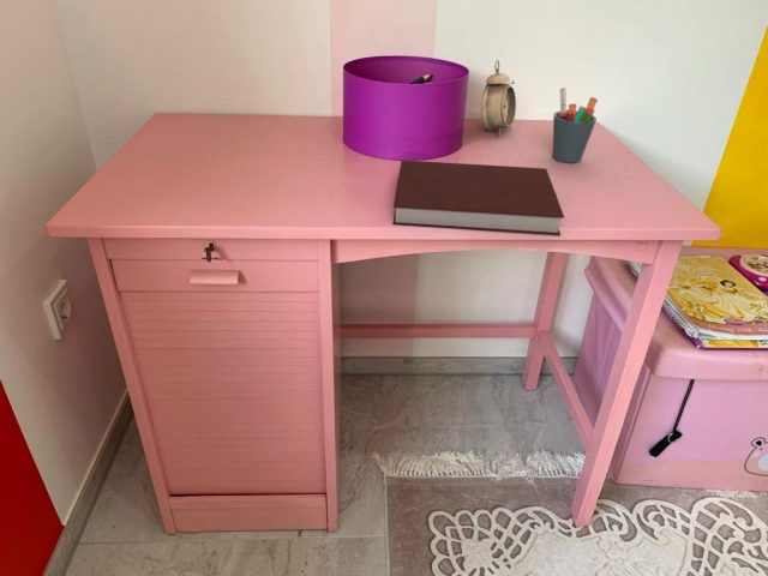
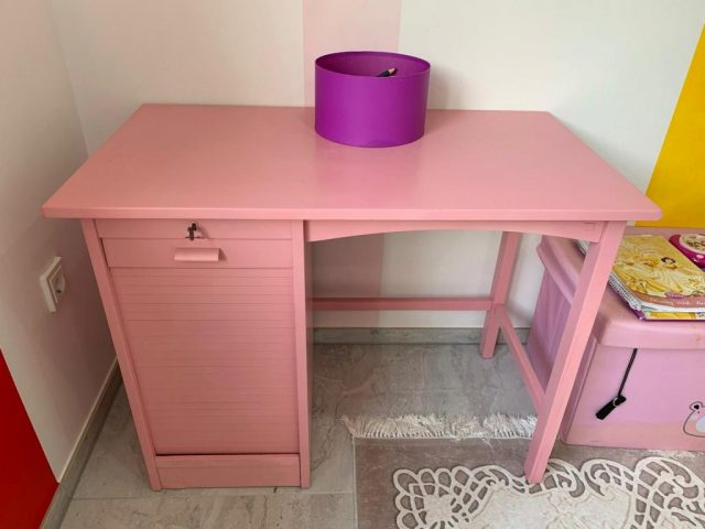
- pen holder [551,86,599,164]
- notebook [391,160,565,236]
- alarm clock [480,59,517,138]
